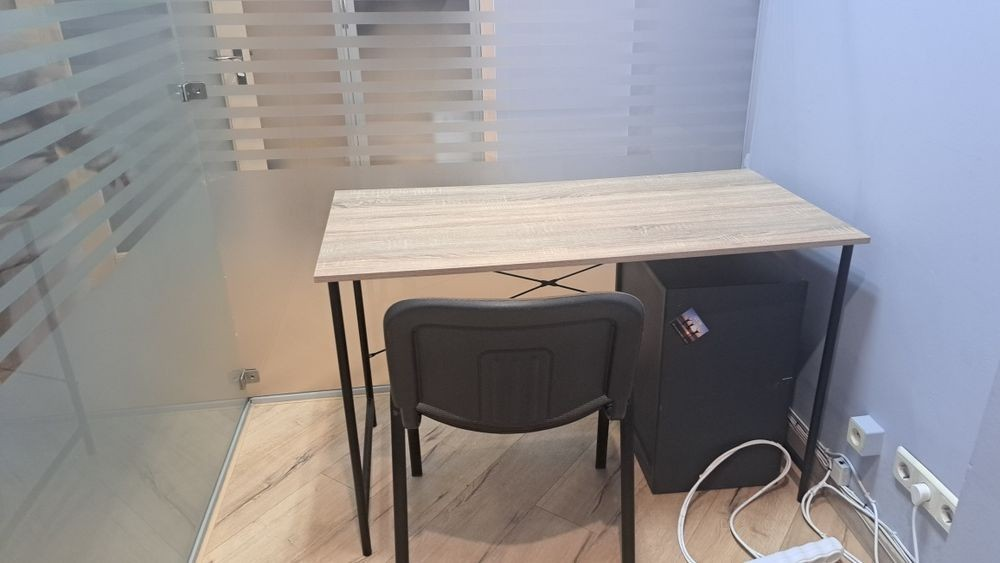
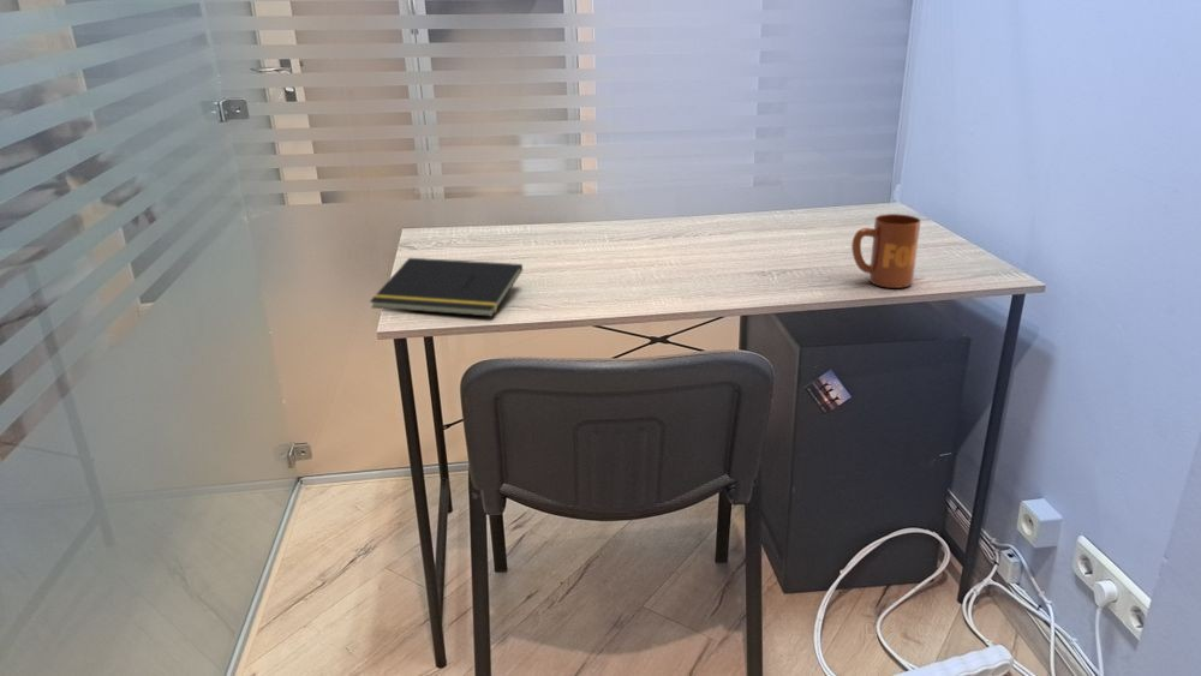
+ notepad [369,257,524,318]
+ mug [850,213,921,289]
